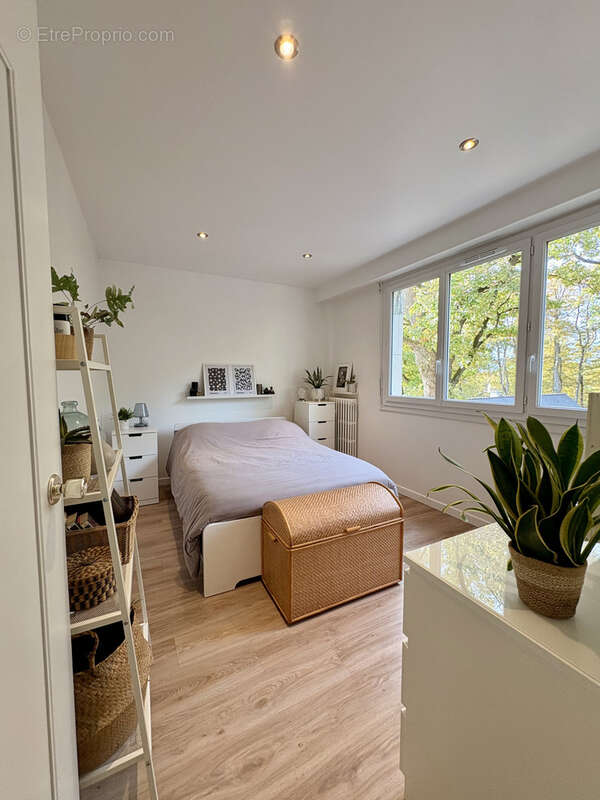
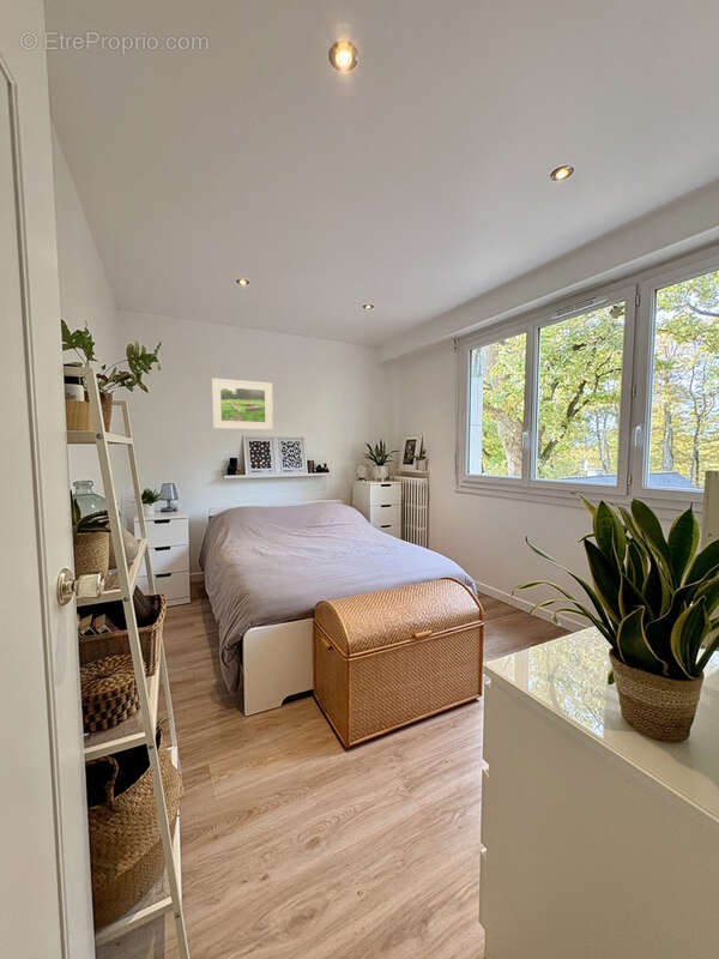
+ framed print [211,378,274,432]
